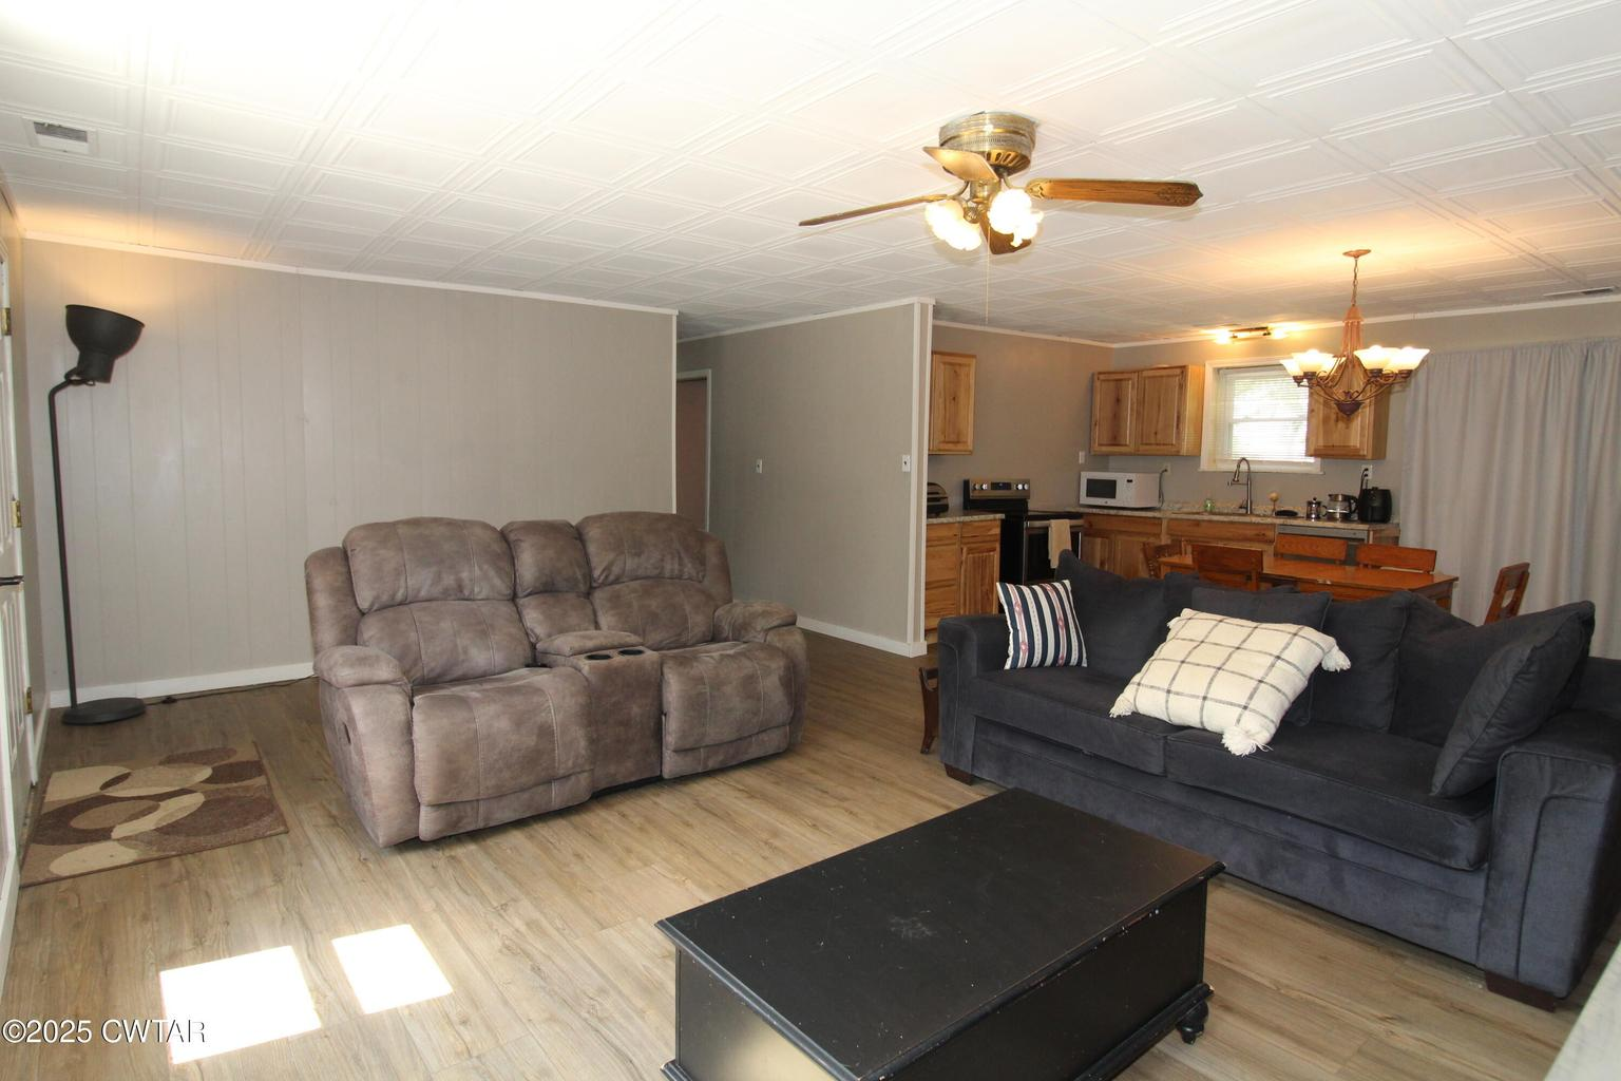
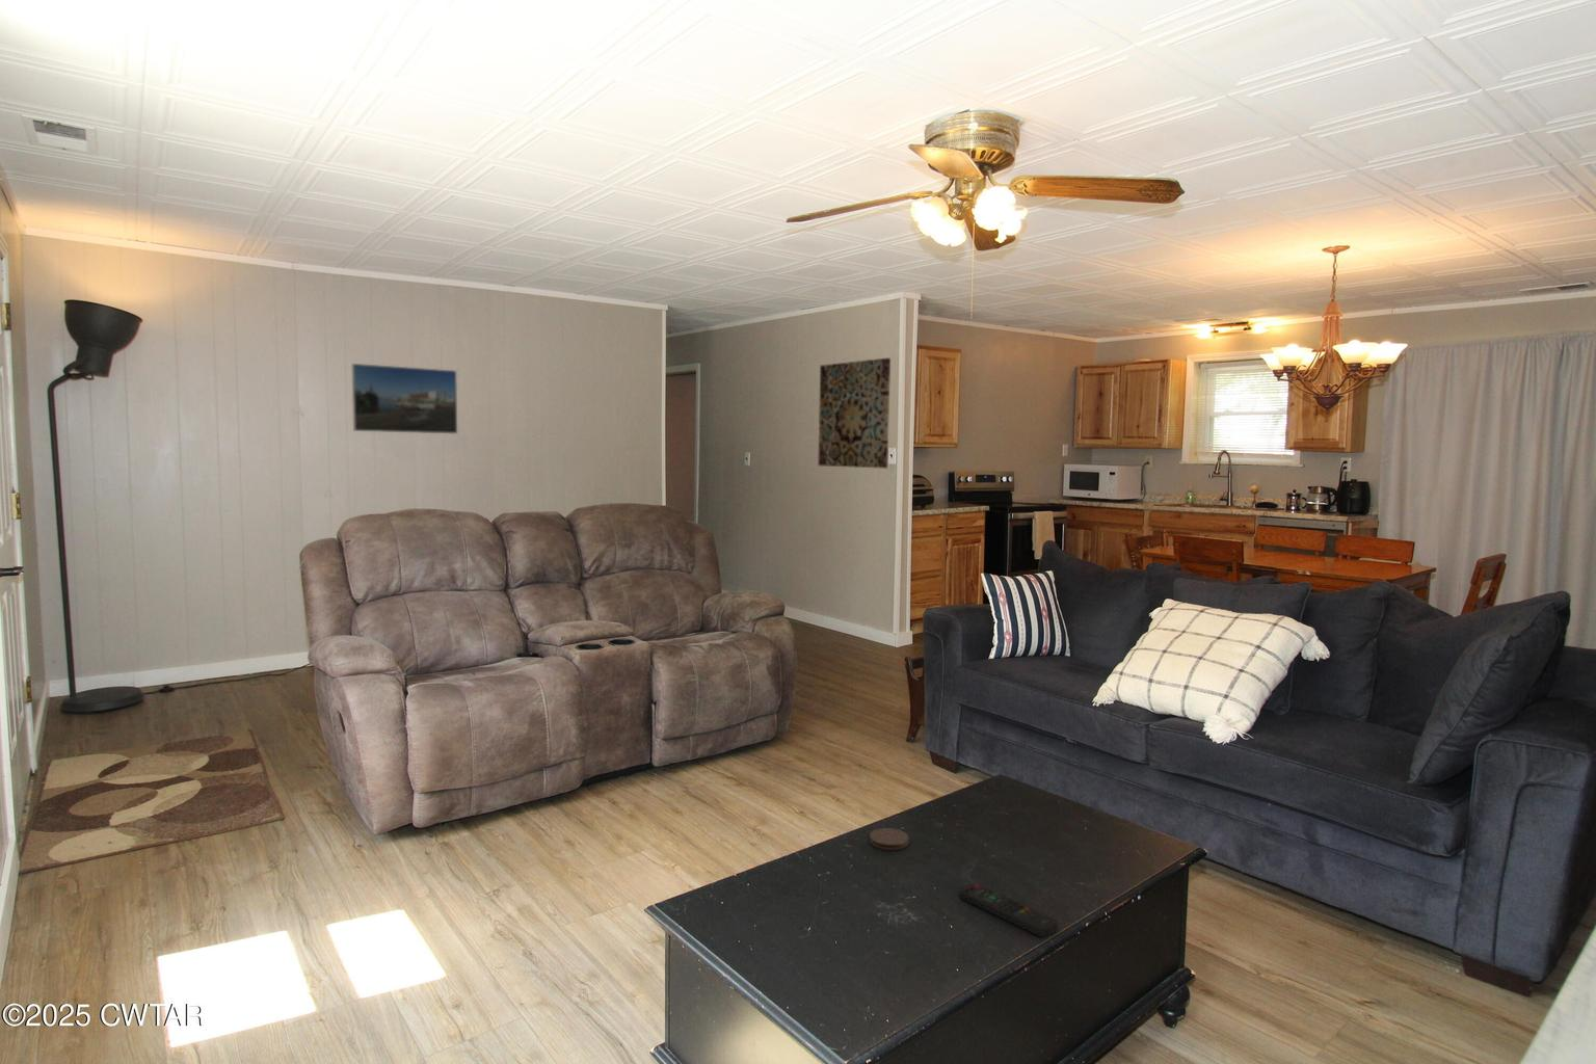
+ wall art [817,356,892,469]
+ remote control [960,882,1059,937]
+ coaster [869,828,910,851]
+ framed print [352,362,458,435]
